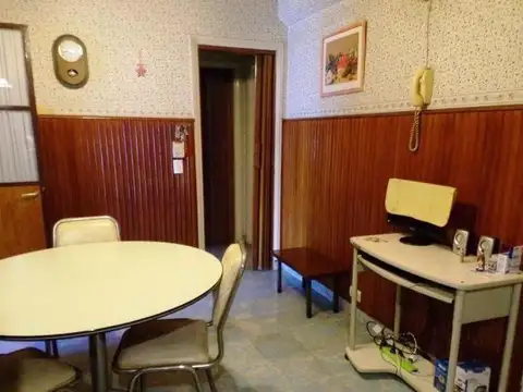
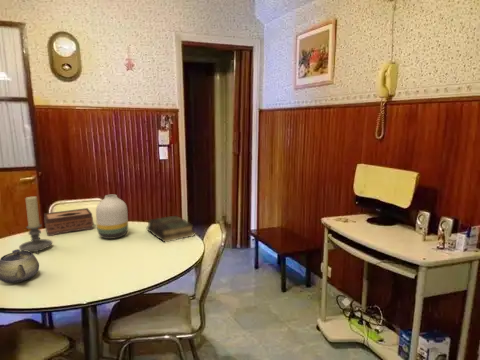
+ book [146,214,196,243]
+ vase [95,194,129,240]
+ teapot [0,248,40,284]
+ candle holder [18,196,53,255]
+ tissue box [43,207,94,237]
